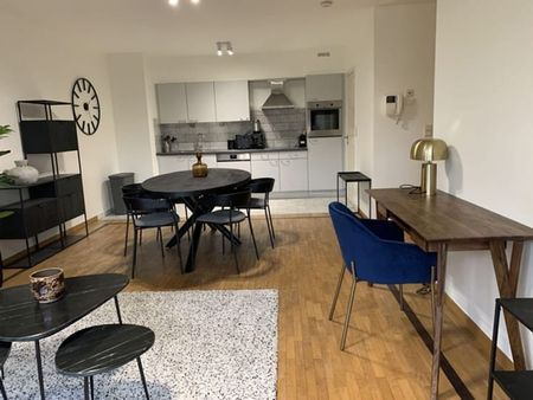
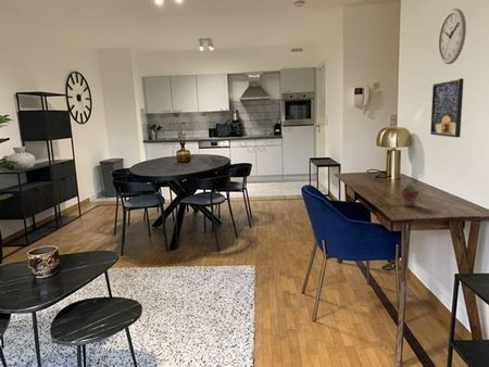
+ potted succulent [400,182,421,207]
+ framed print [429,77,464,138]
+ wall clock [438,8,467,65]
